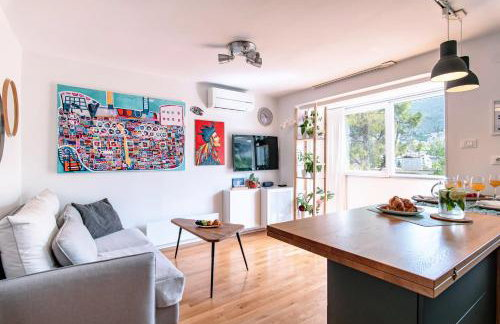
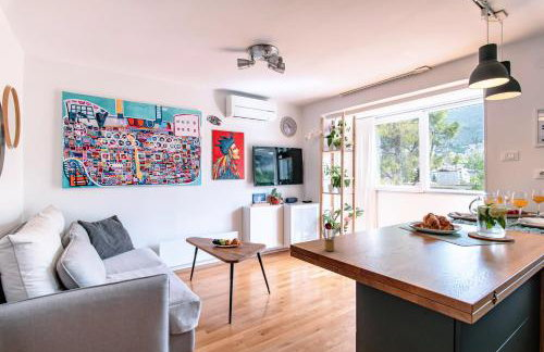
+ pencil box [320,226,339,252]
